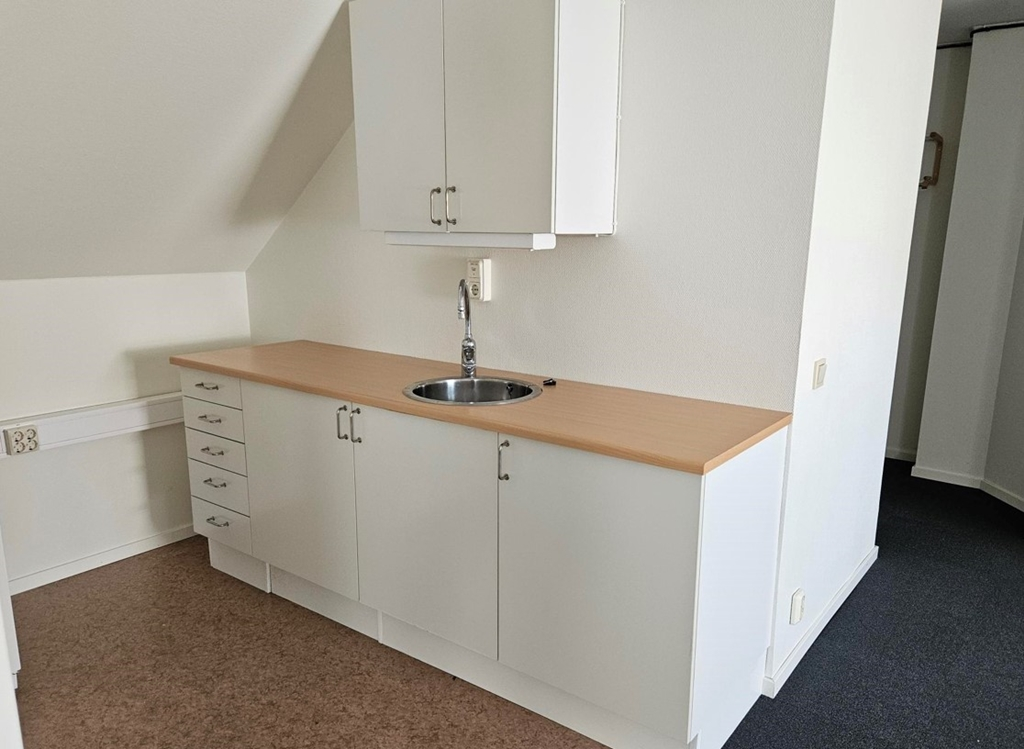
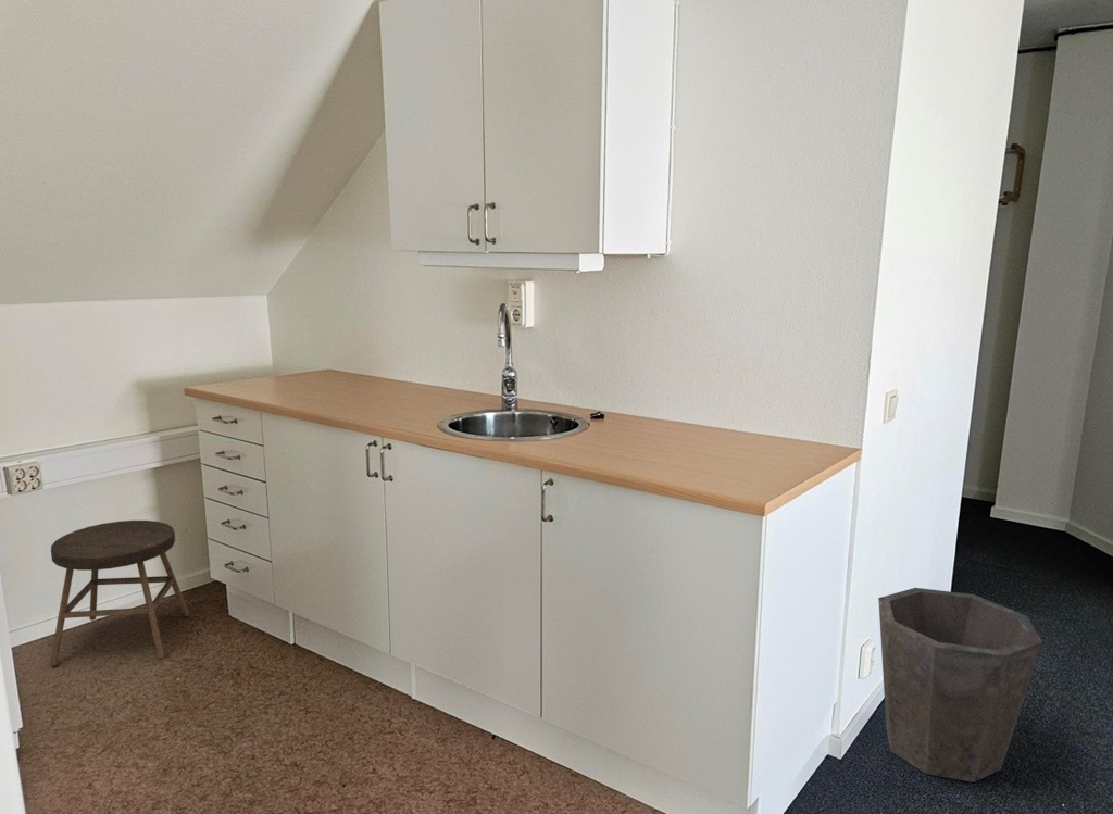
+ stool [49,519,190,667]
+ waste bin [877,587,1043,784]
